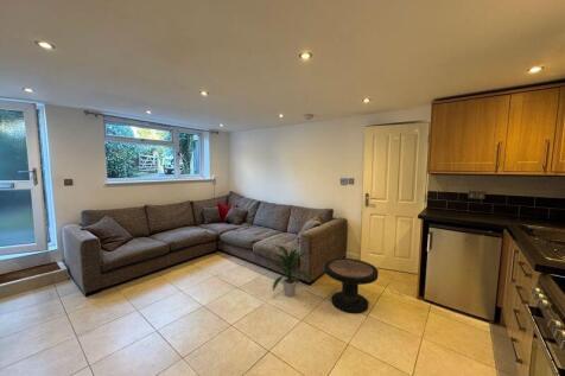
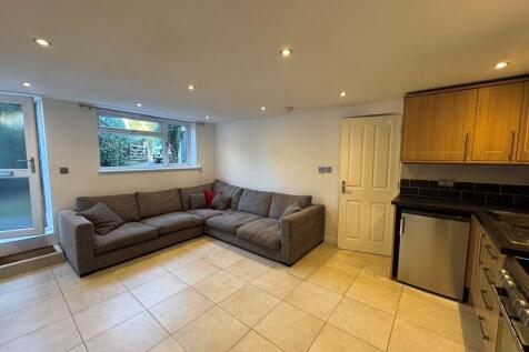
- indoor plant [272,244,310,298]
- side table [324,257,379,314]
